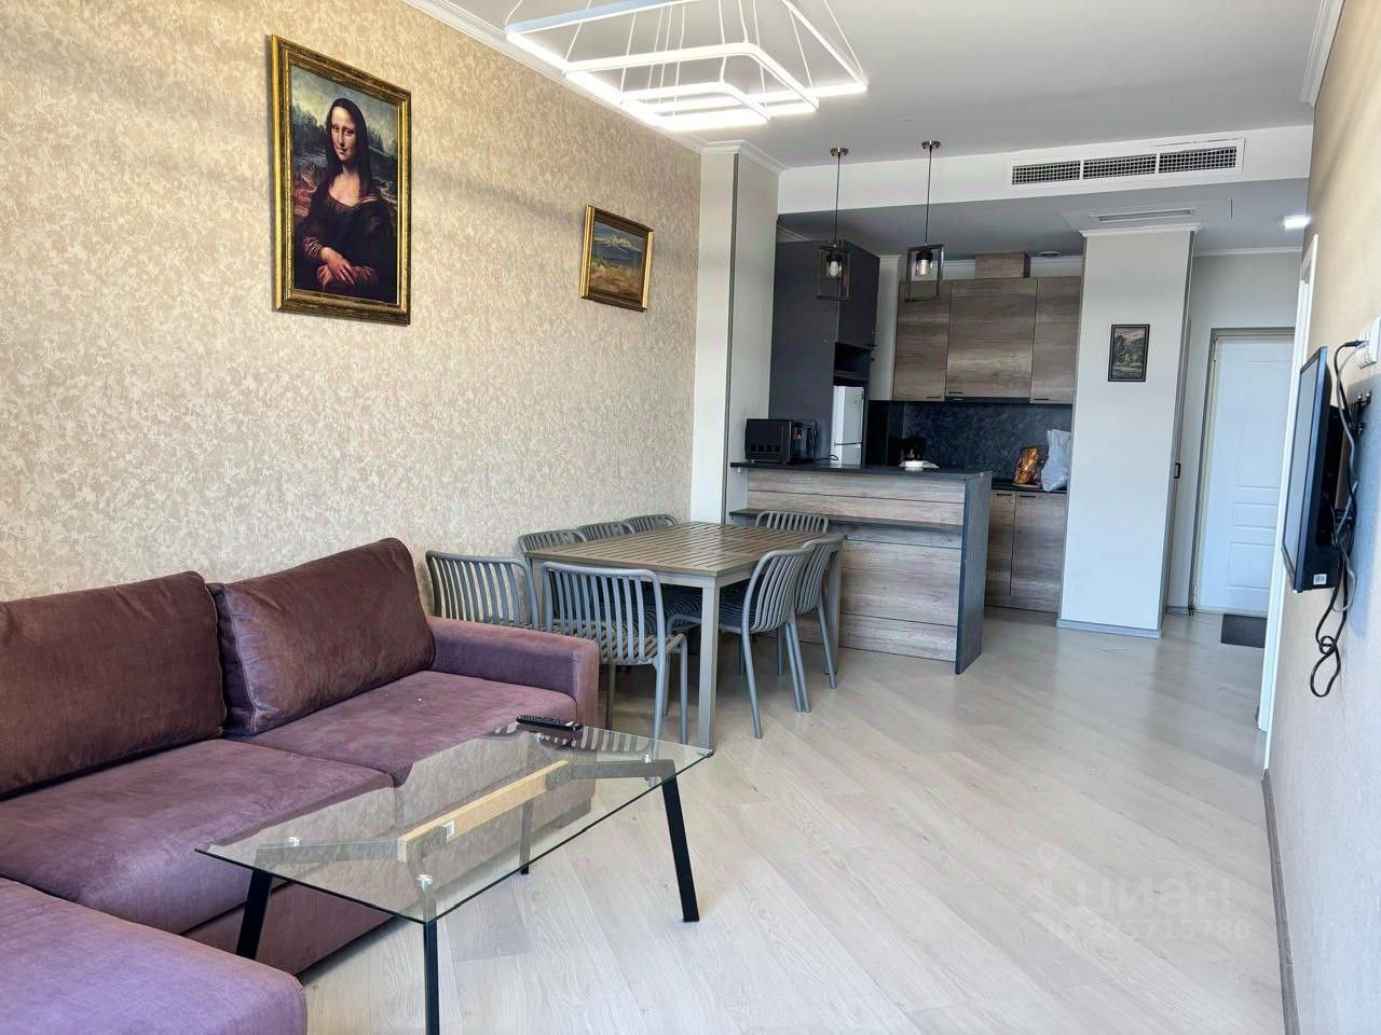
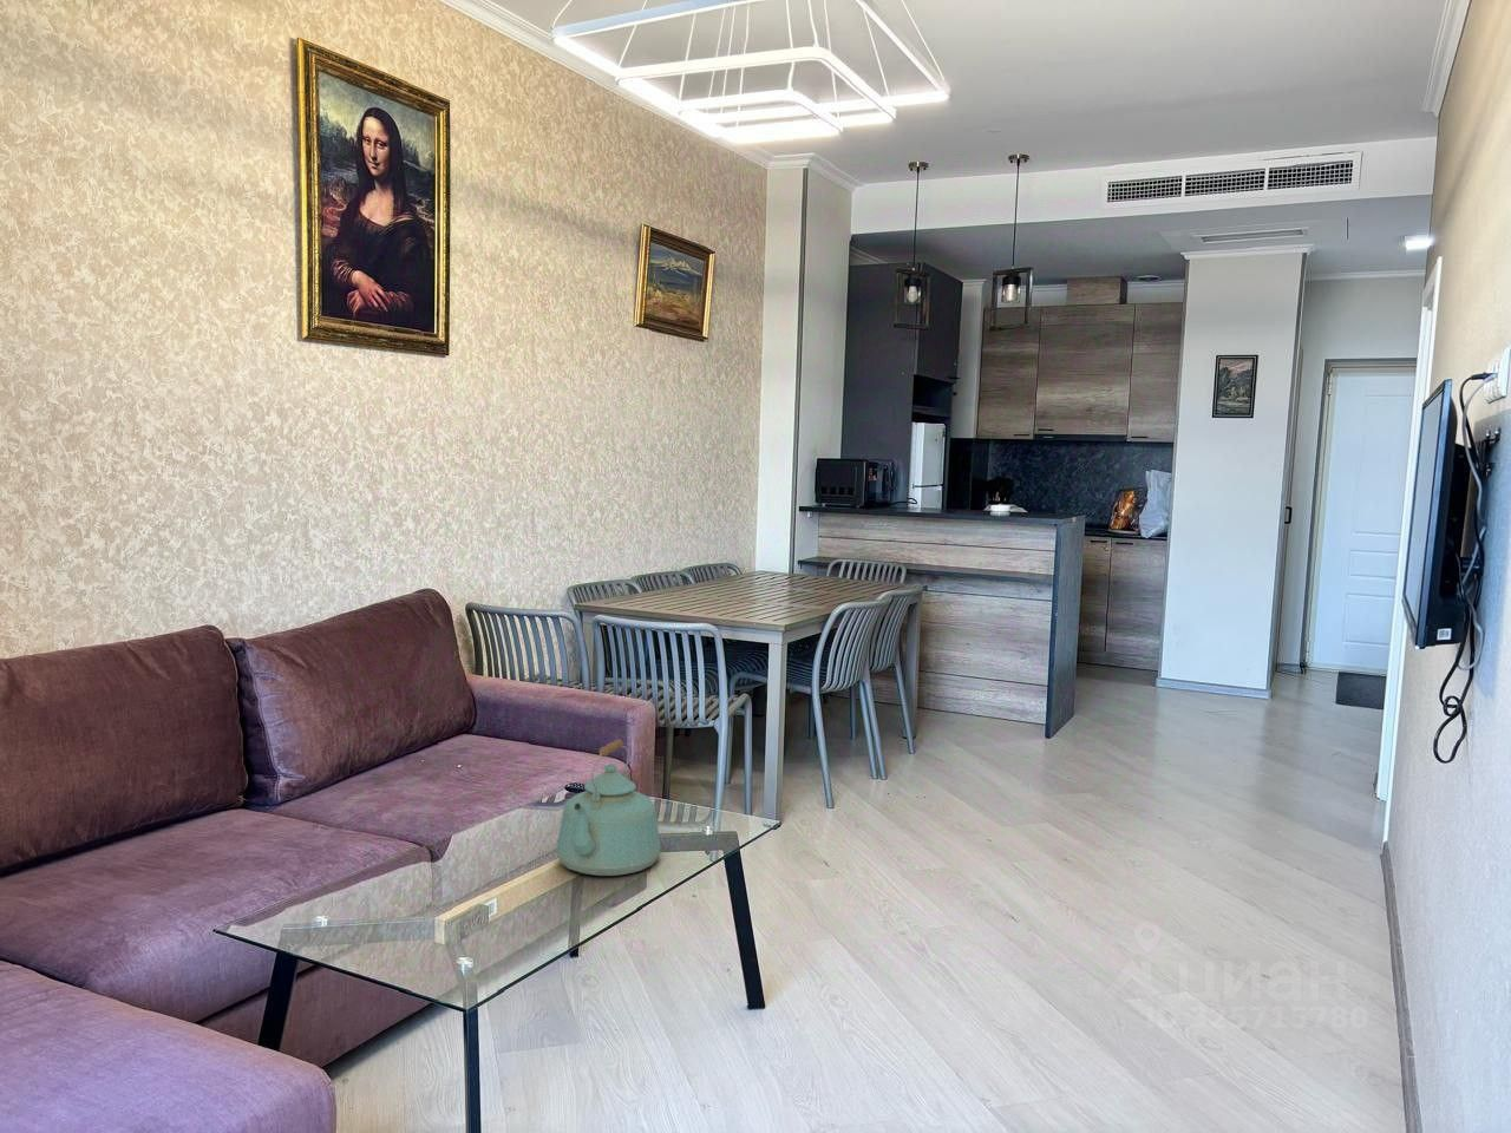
+ kettle [554,738,663,877]
